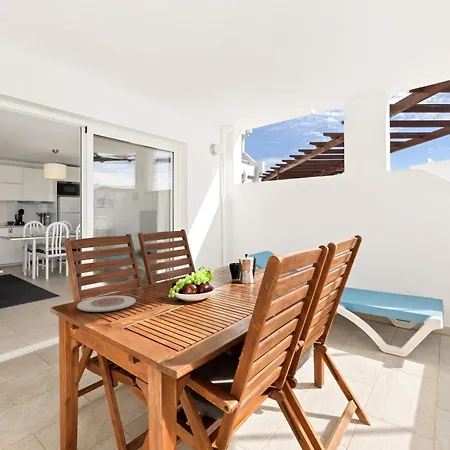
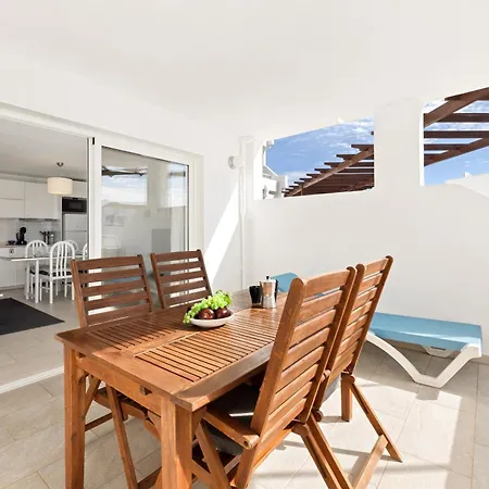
- plate [76,295,137,313]
